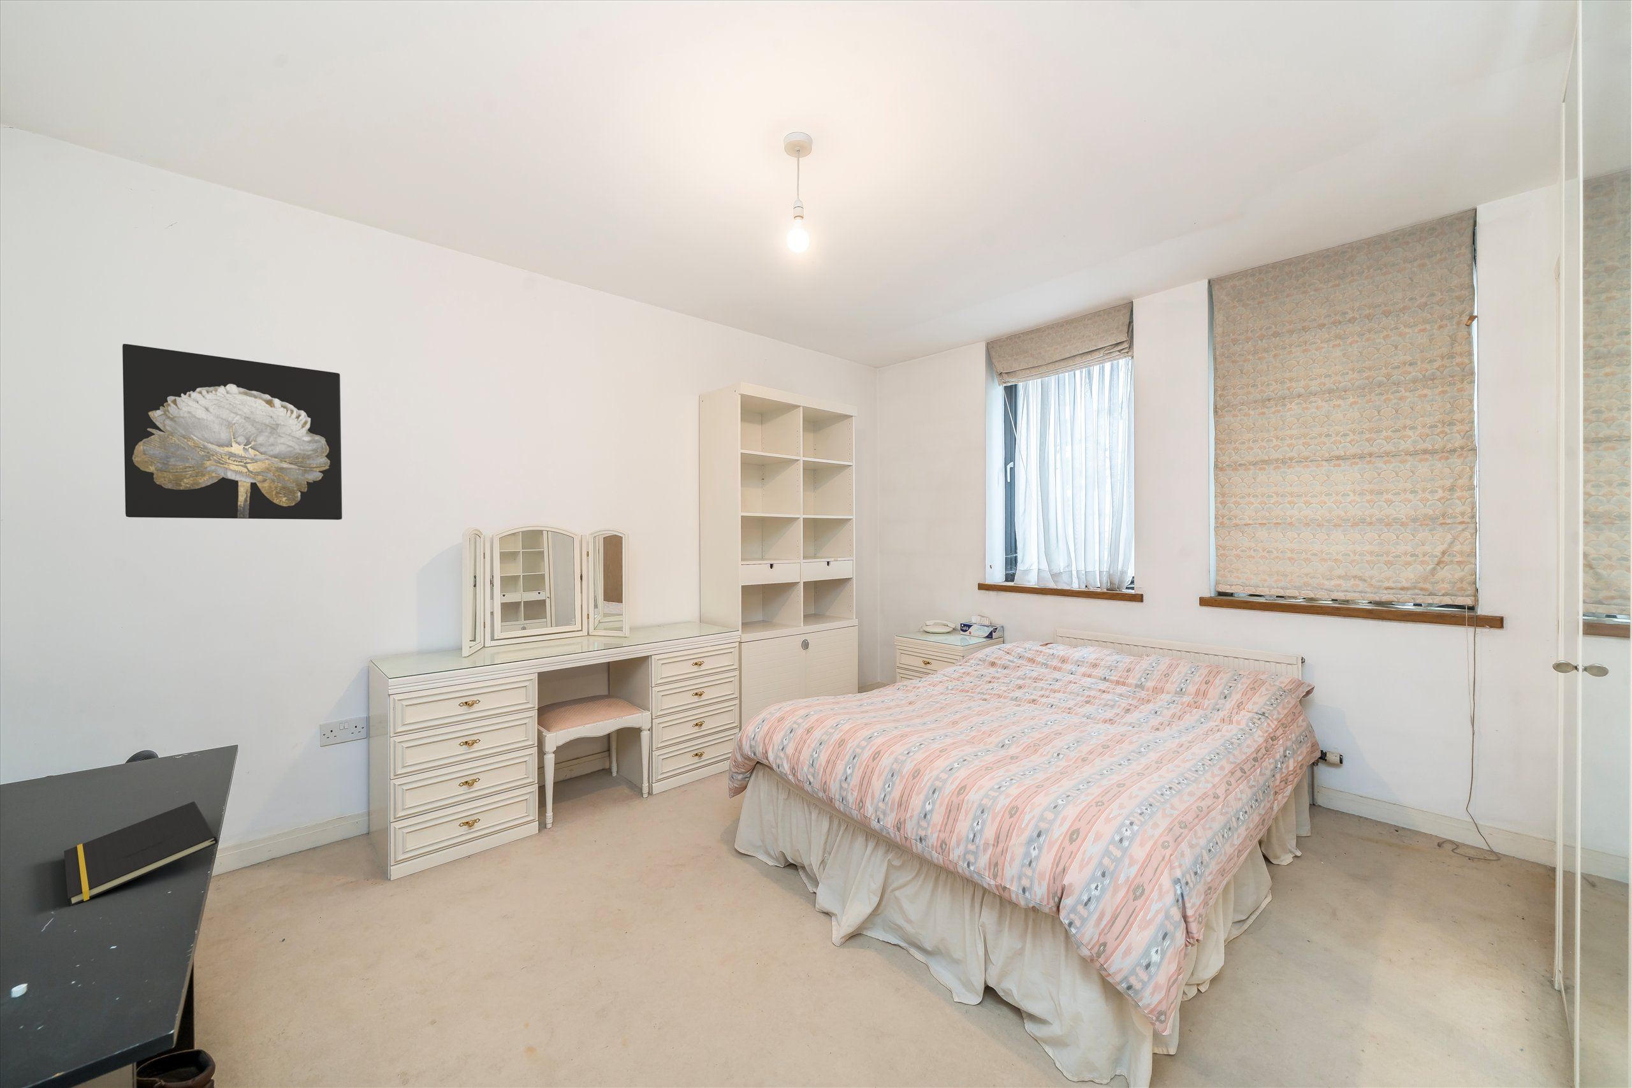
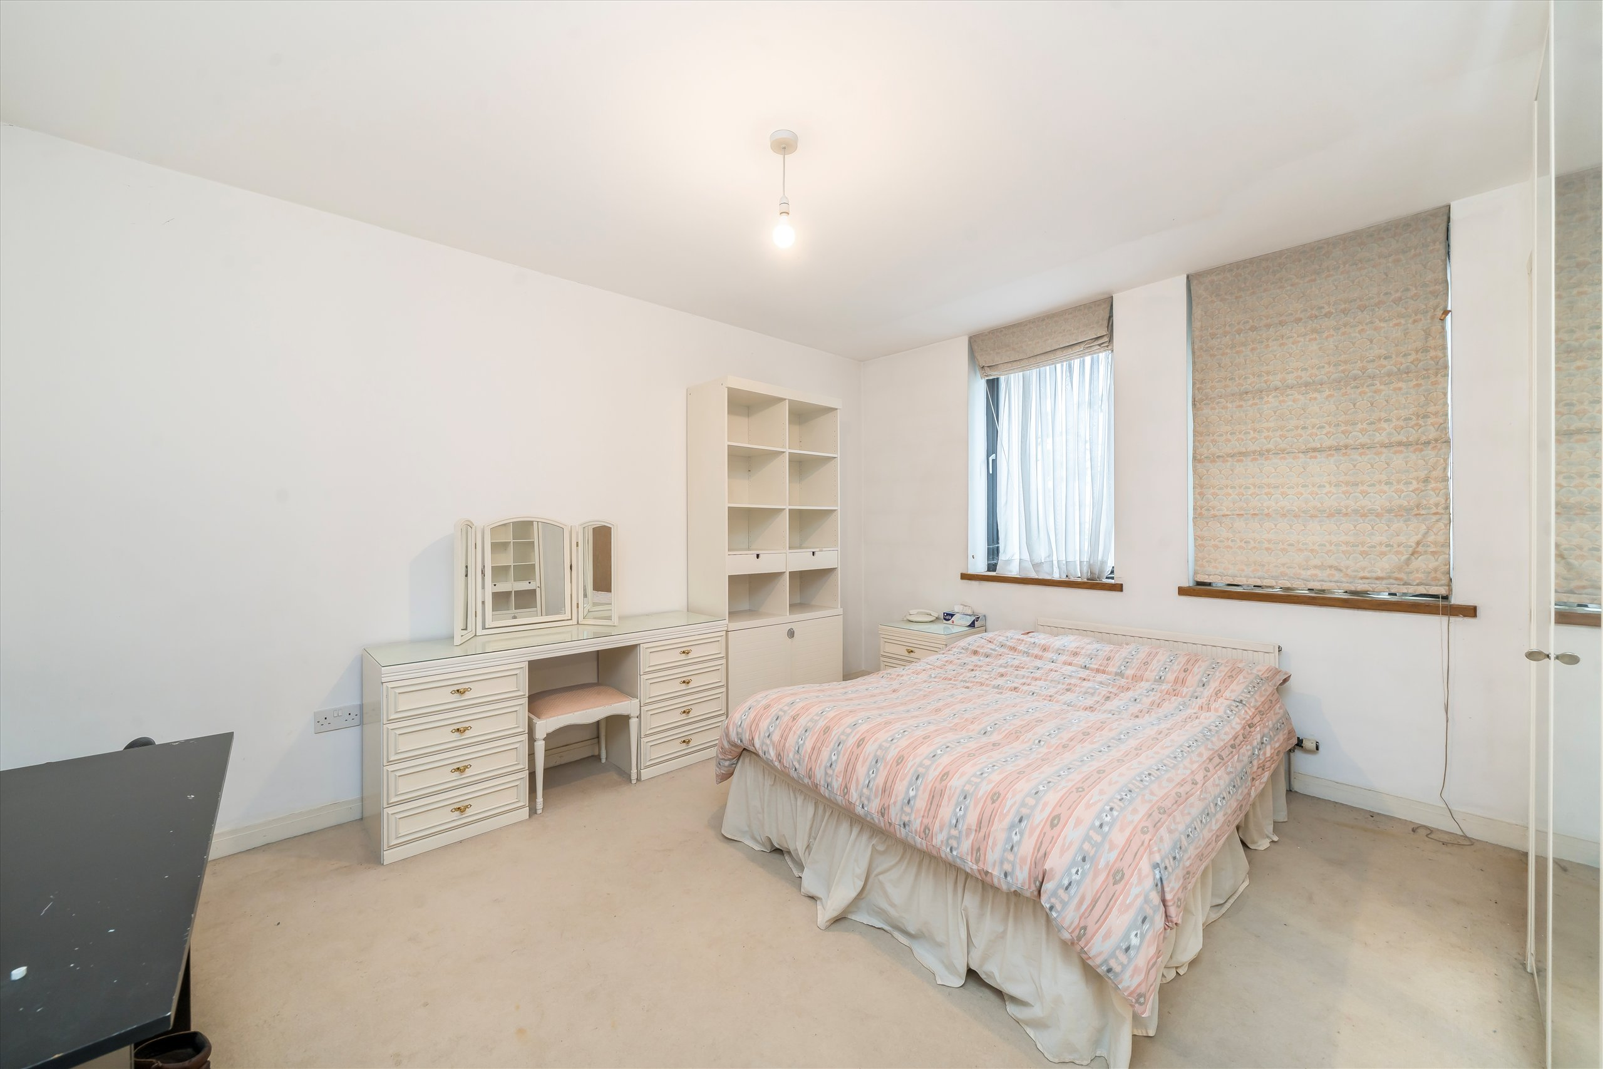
- notepad [64,800,219,906]
- wall art [121,344,342,521]
